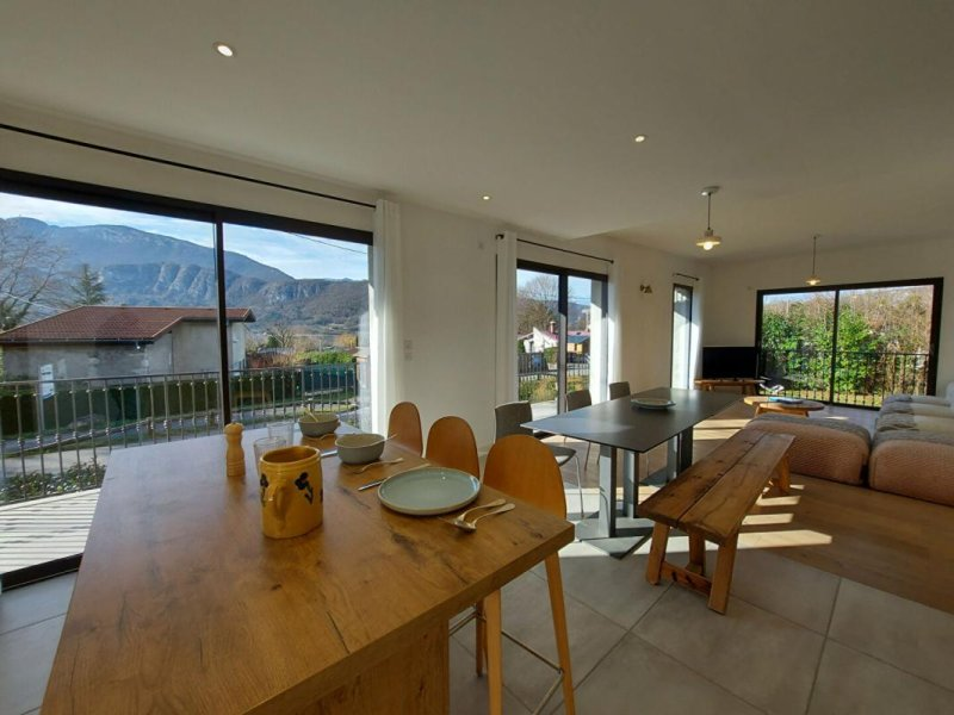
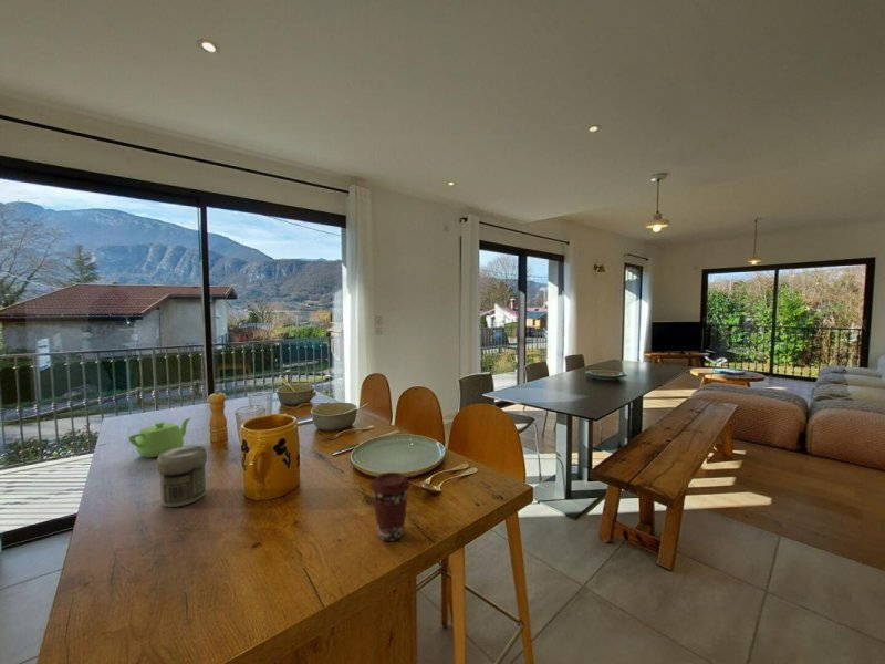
+ teapot [127,417,191,458]
+ jar [156,445,208,508]
+ coffee cup [369,471,412,542]
